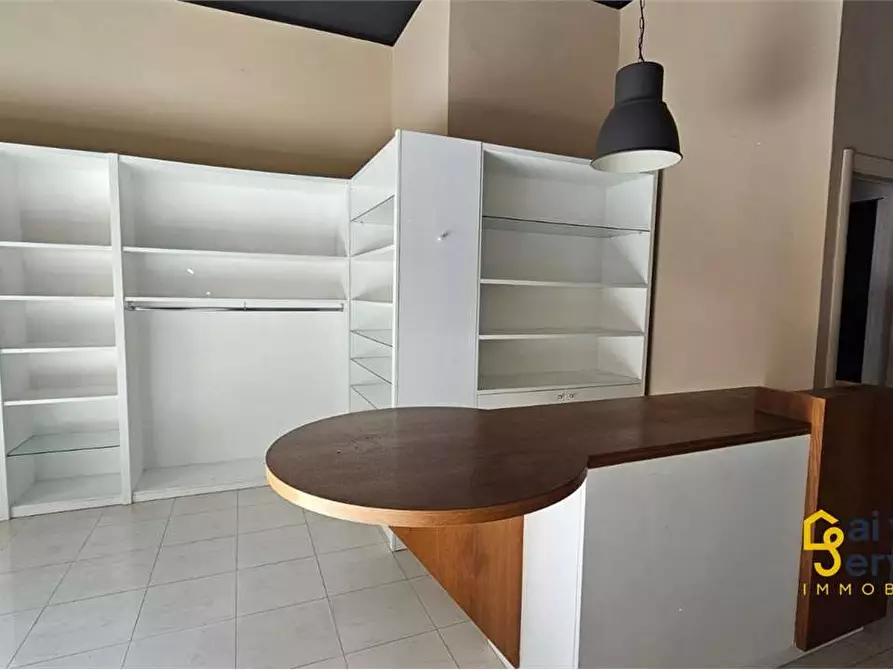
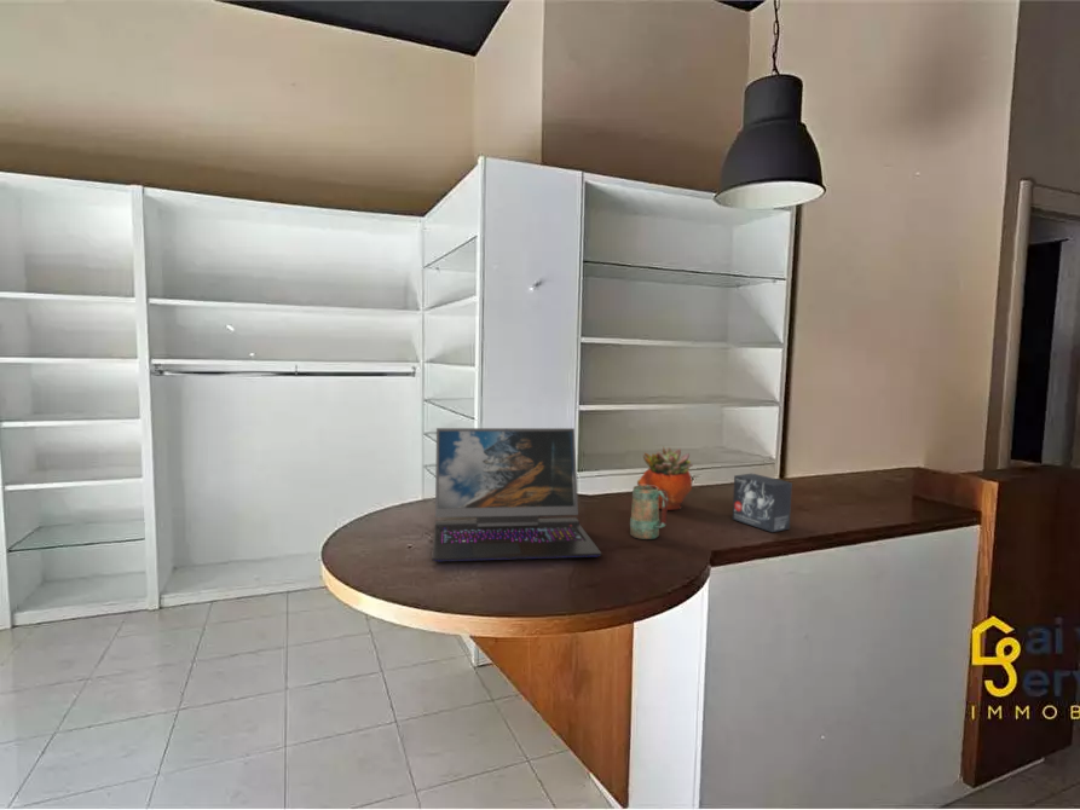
+ laptop [431,427,602,562]
+ succulent planter [636,446,694,511]
+ small box [732,473,793,533]
+ mug [629,485,669,540]
